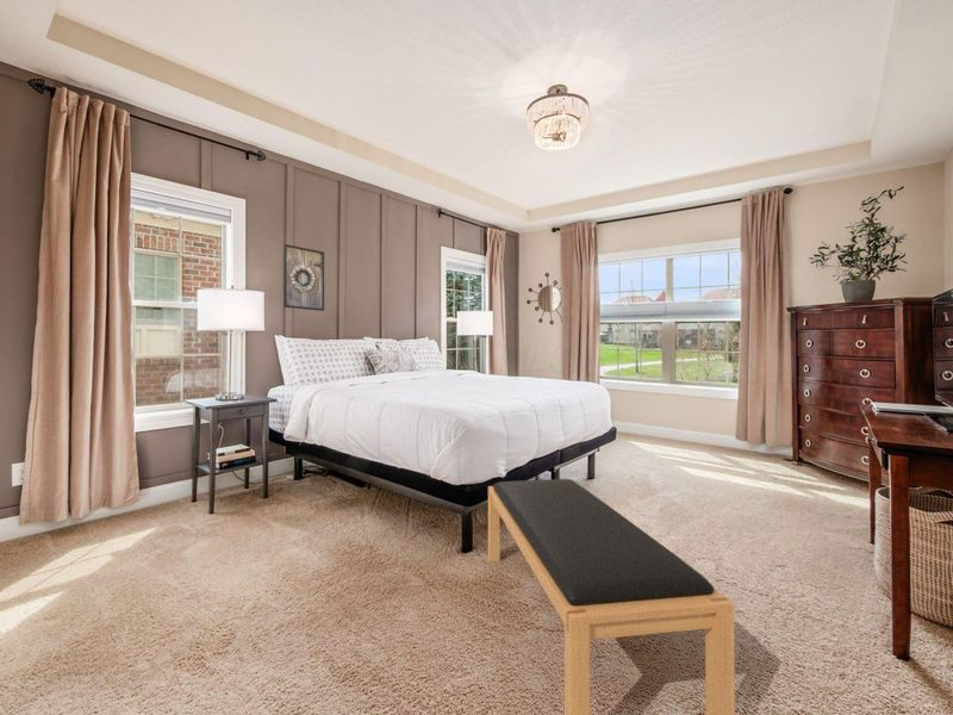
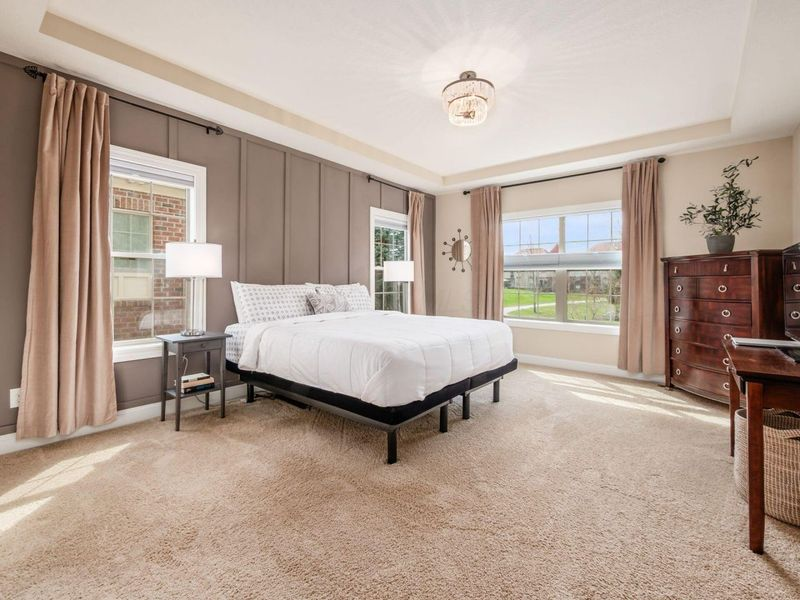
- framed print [282,243,325,312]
- bench [487,478,736,715]
